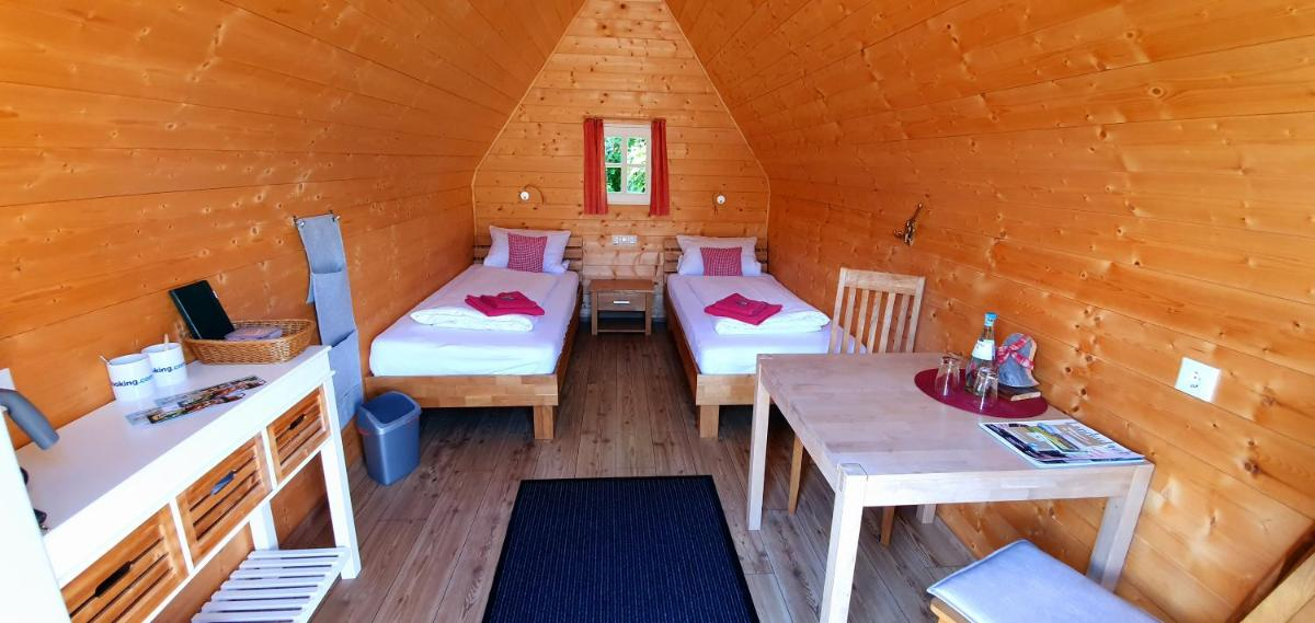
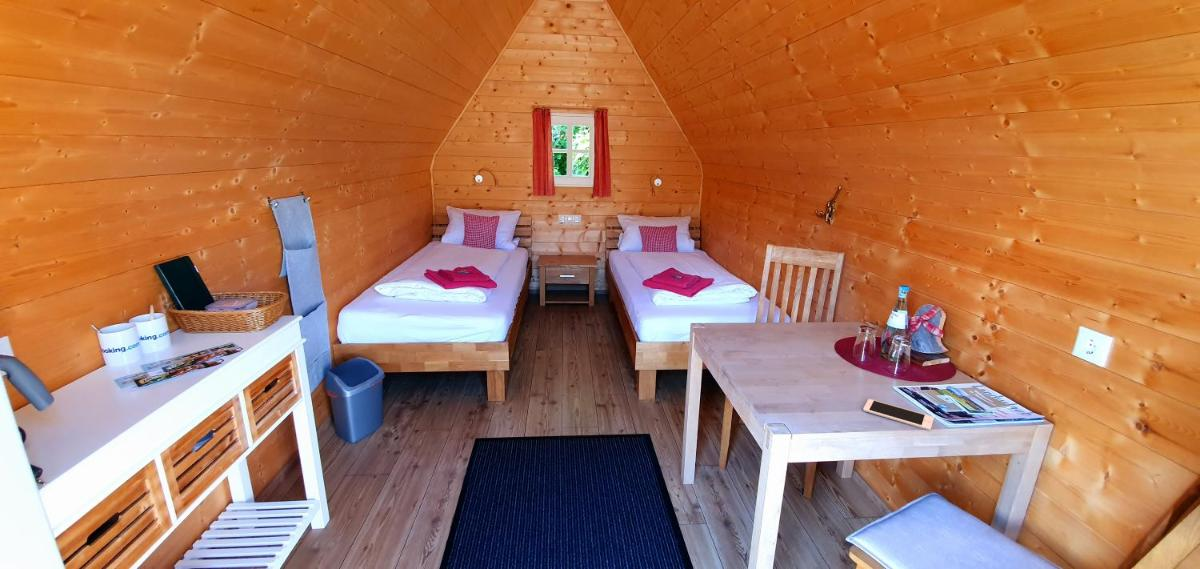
+ cell phone [862,398,935,431]
